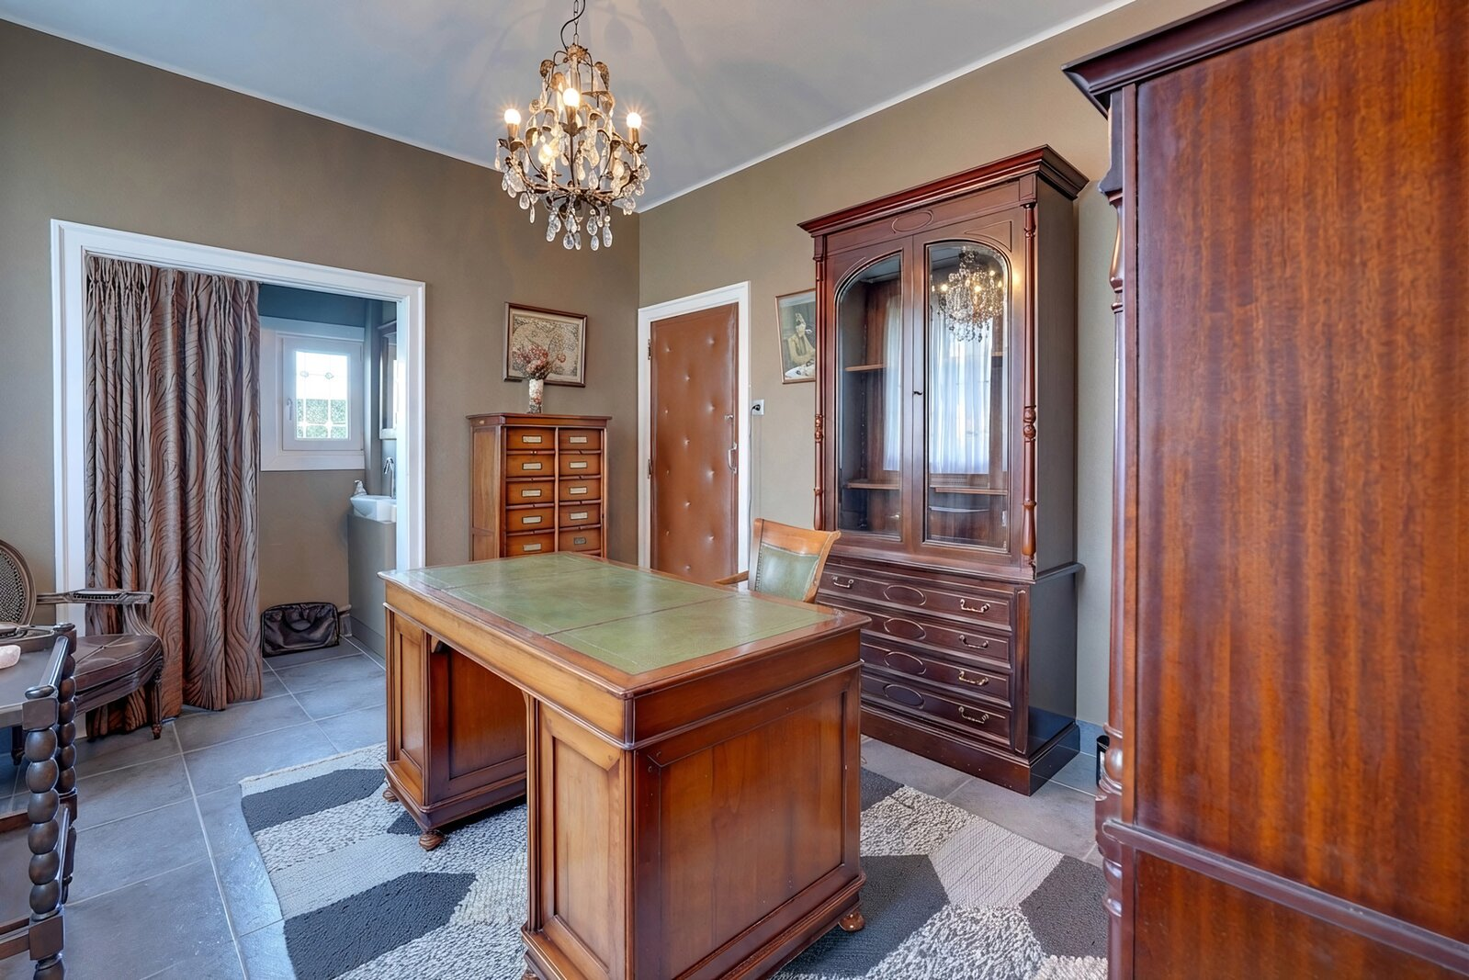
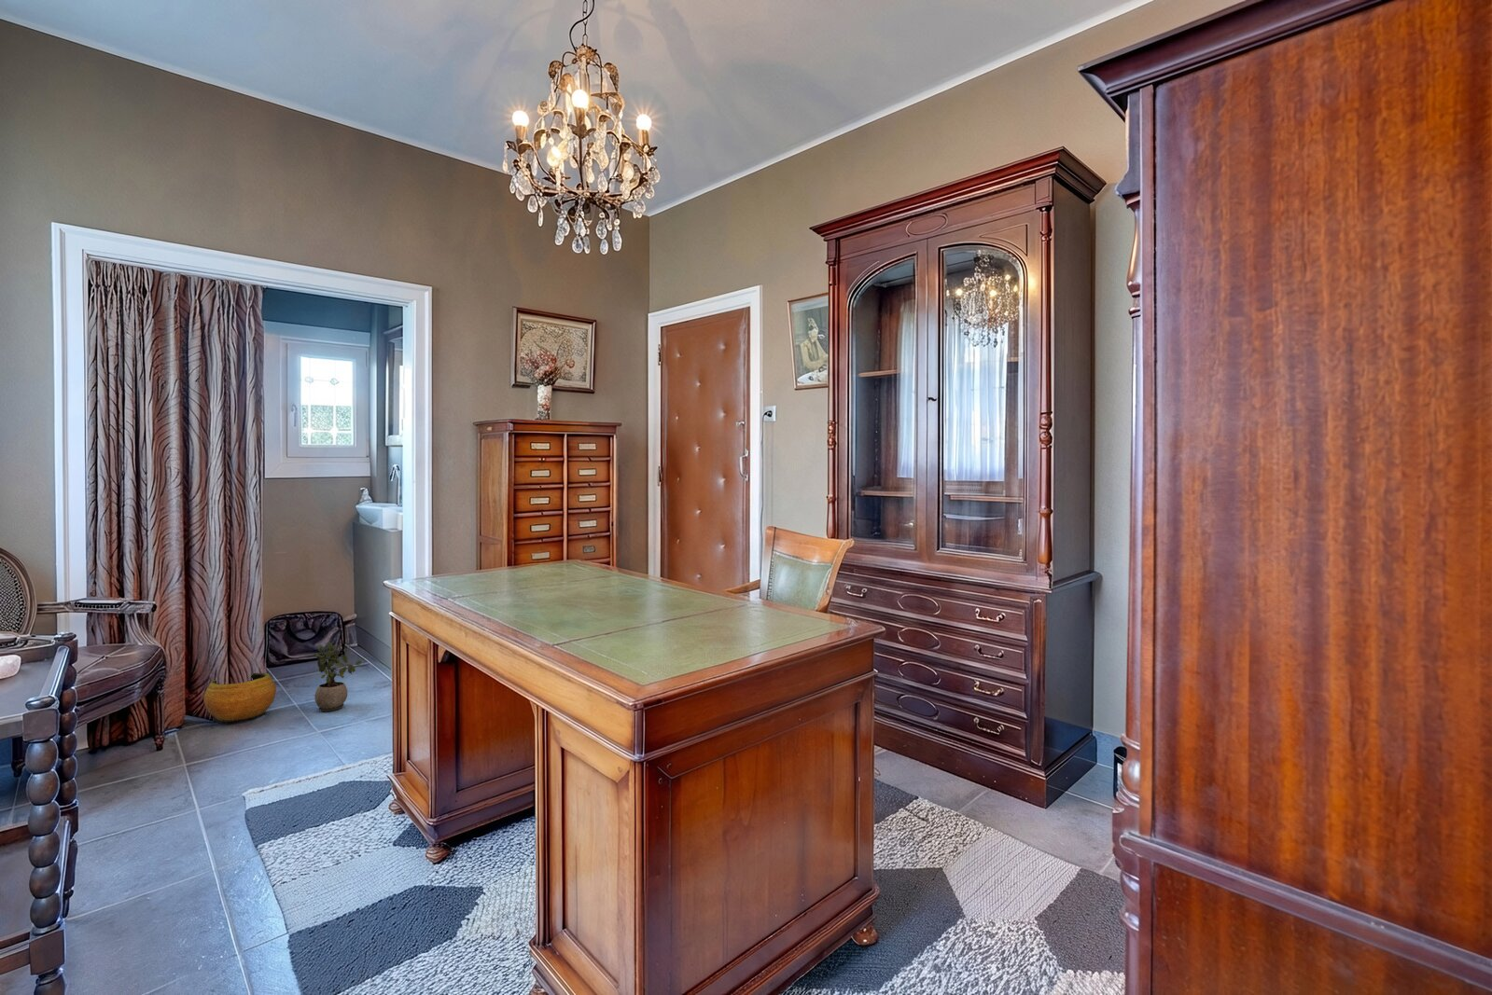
+ clay pot [202,672,277,724]
+ potted plant [312,642,363,713]
